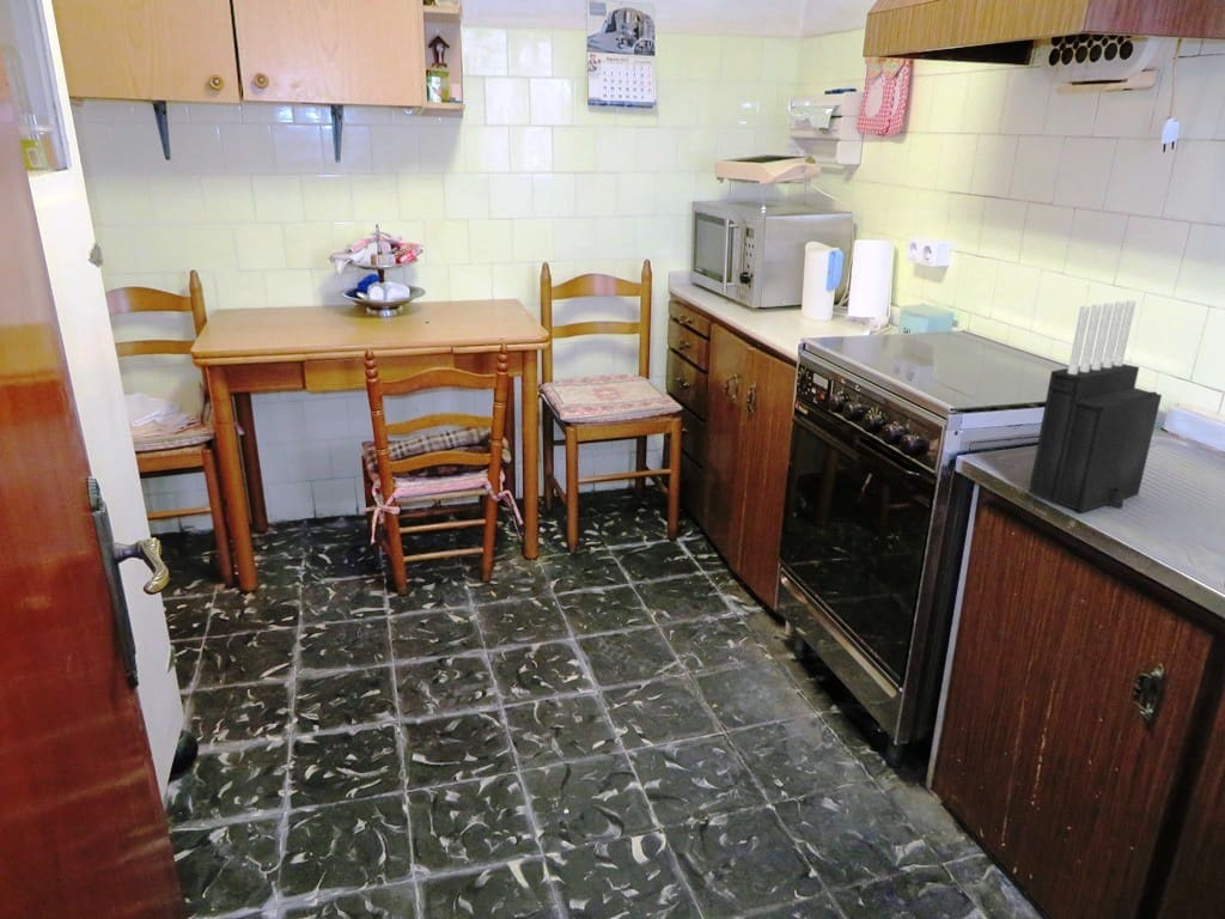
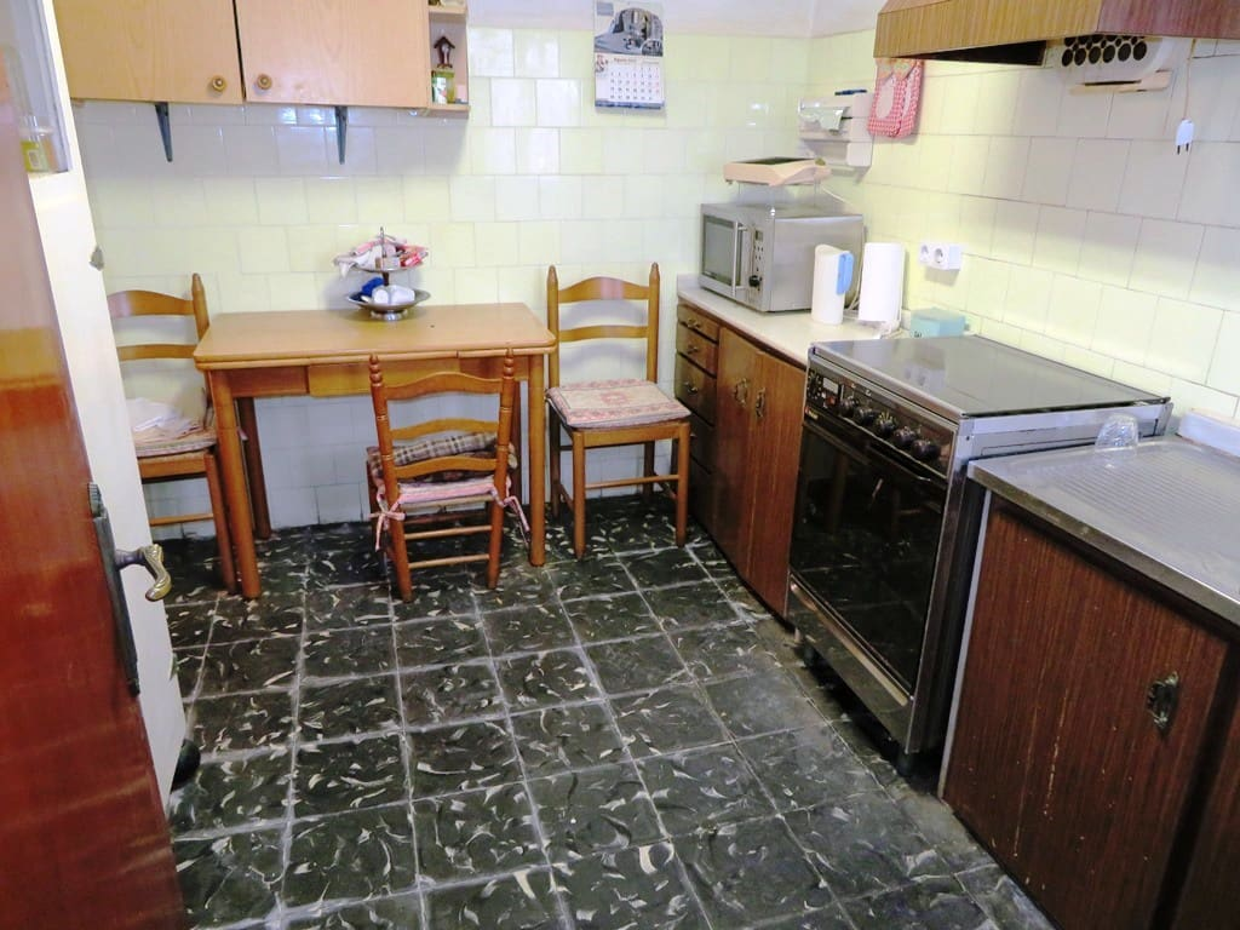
- knife block [1028,299,1163,513]
